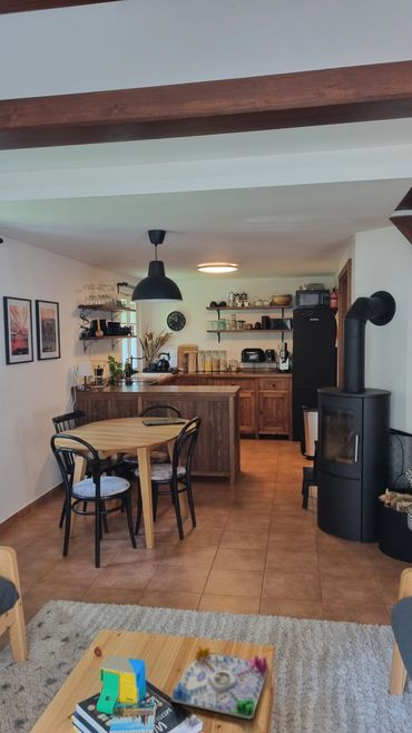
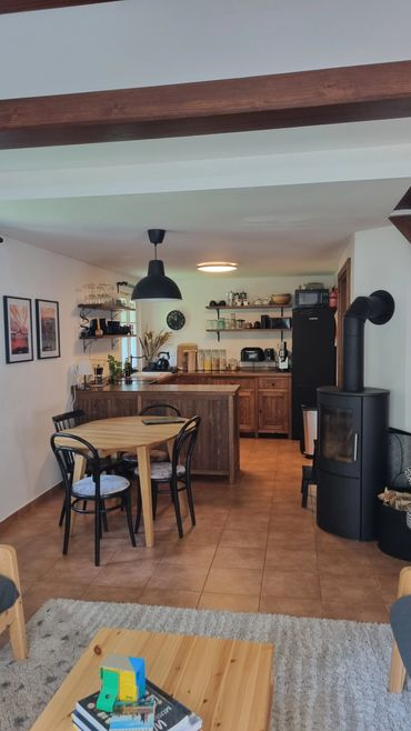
- board game [170,643,269,720]
